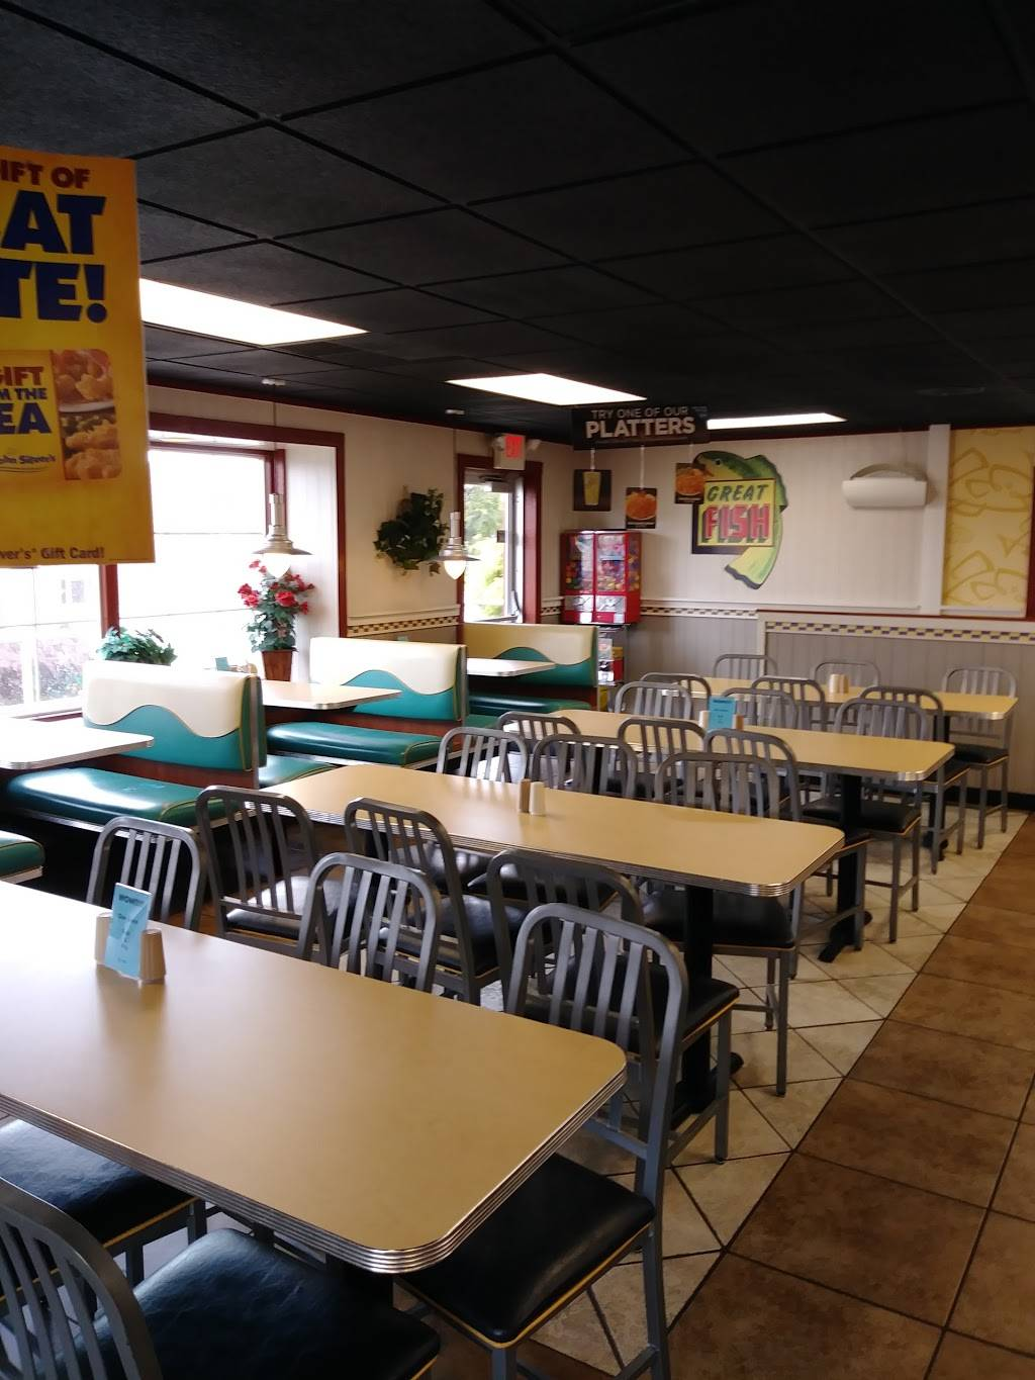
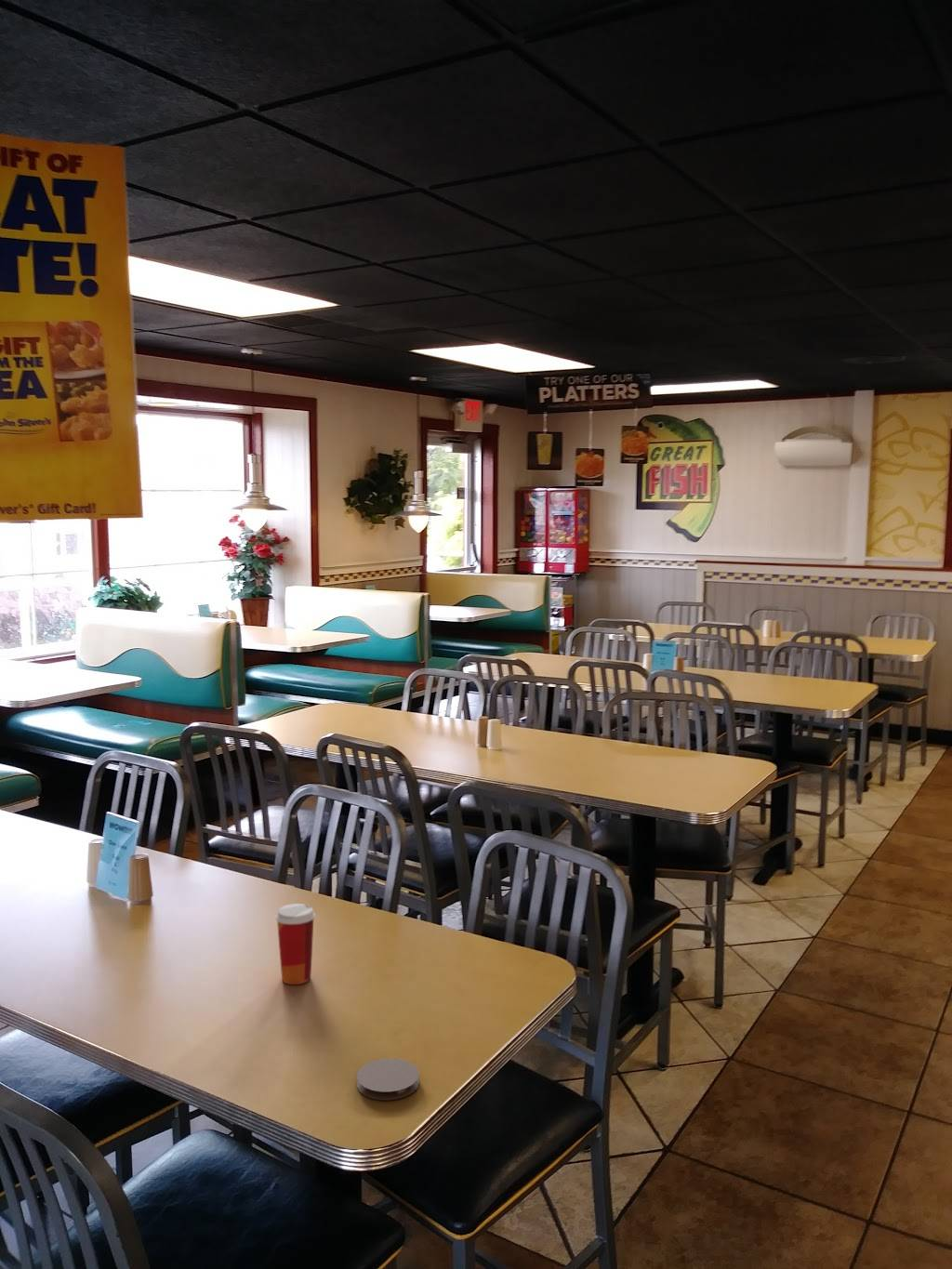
+ coaster [356,1058,420,1101]
+ paper cup [274,903,316,985]
